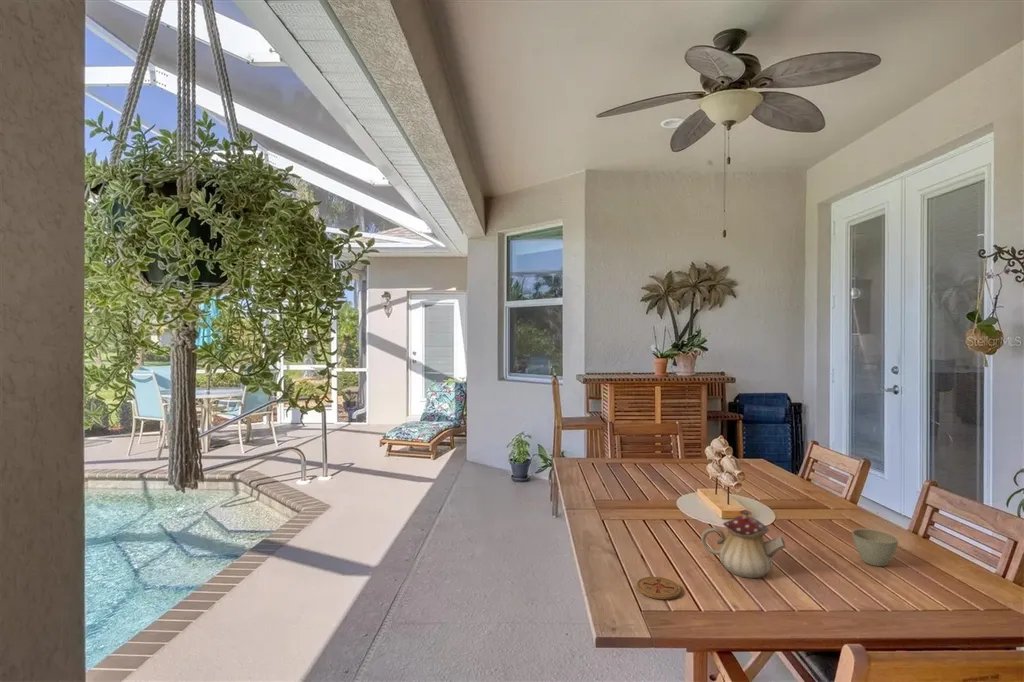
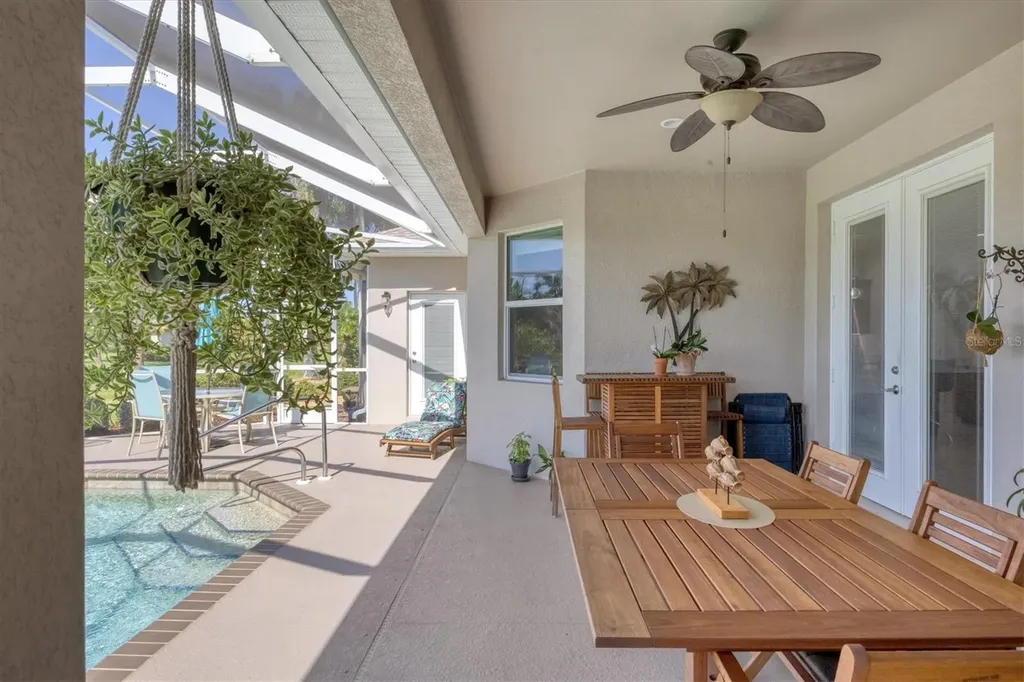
- flower pot [851,528,899,567]
- coaster [636,576,682,600]
- teapot [700,509,787,579]
